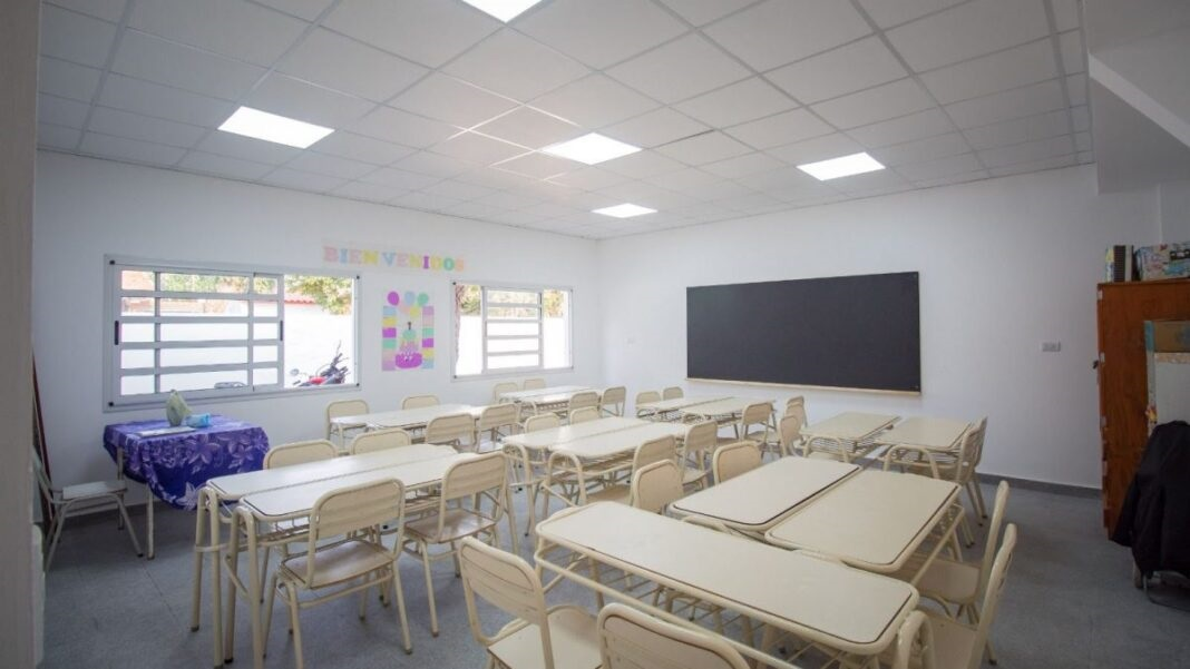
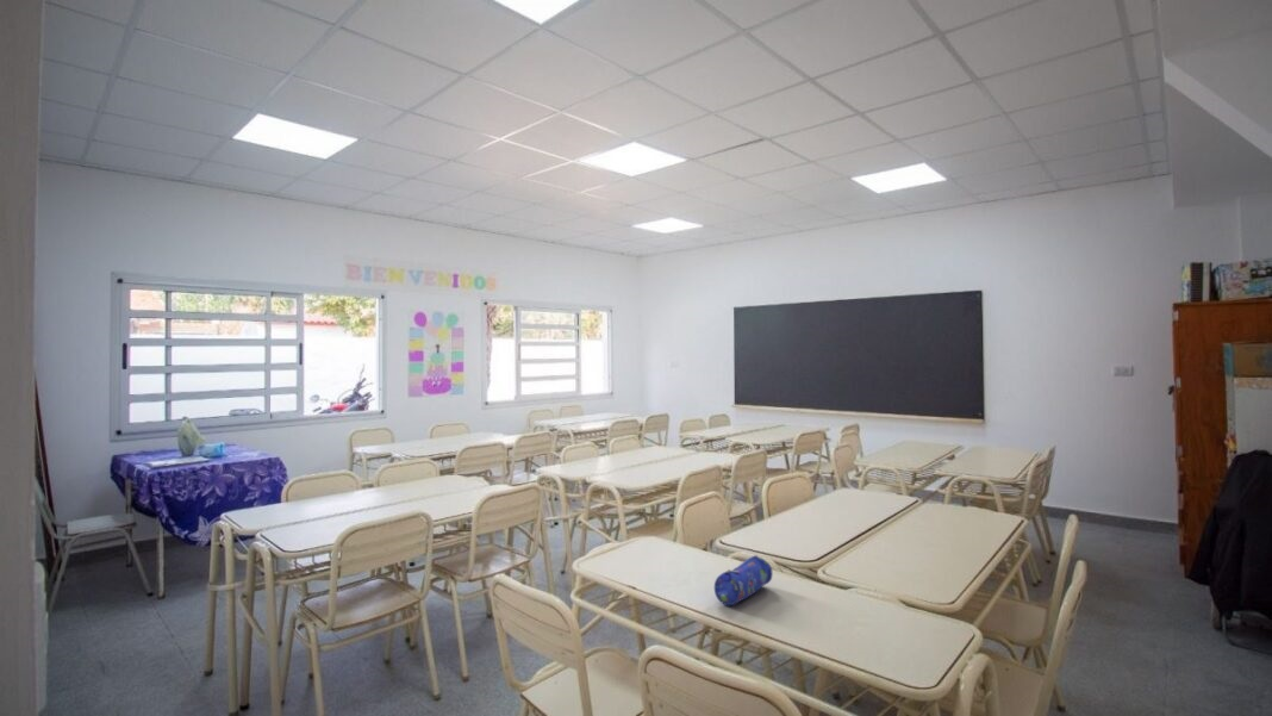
+ pencil case [713,554,774,606]
